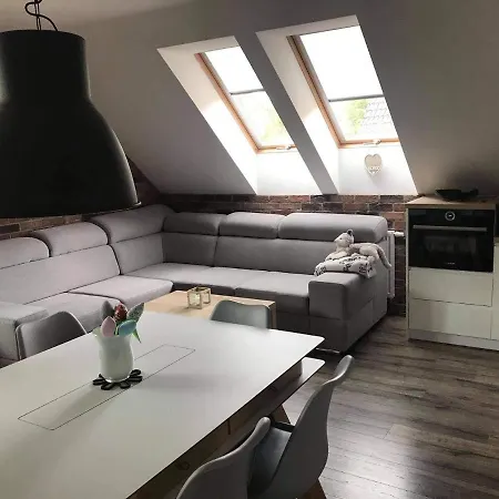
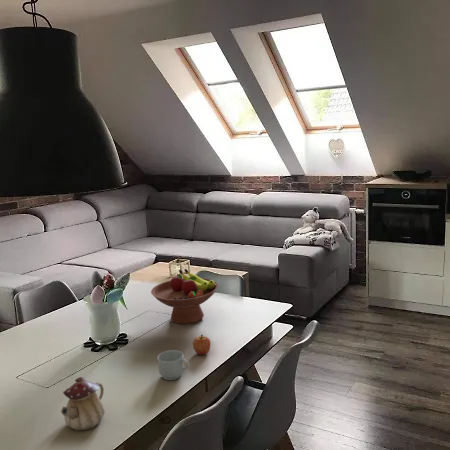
+ fruit bowl [150,268,219,325]
+ teapot [60,376,106,431]
+ mug [157,349,190,381]
+ apple [192,334,211,356]
